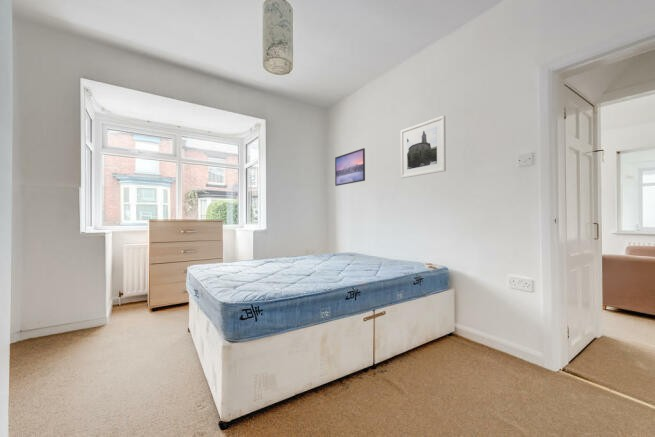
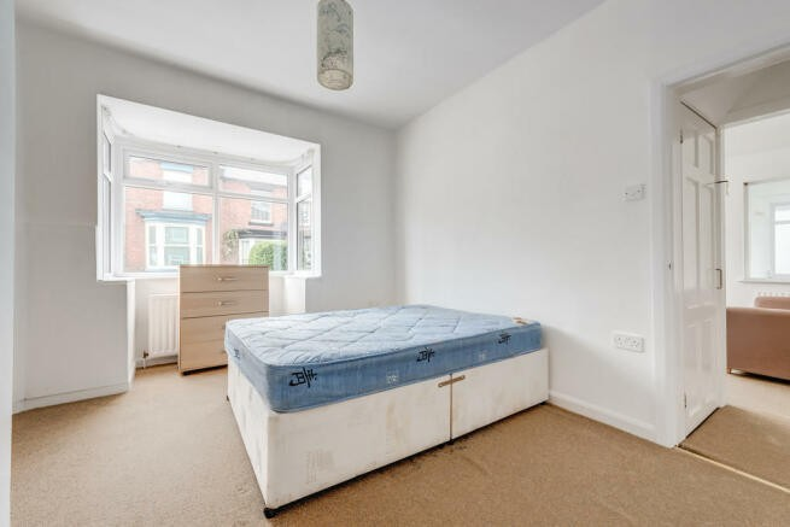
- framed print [400,115,447,179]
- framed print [334,147,366,187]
